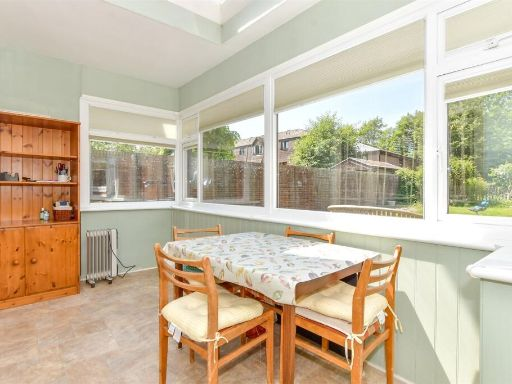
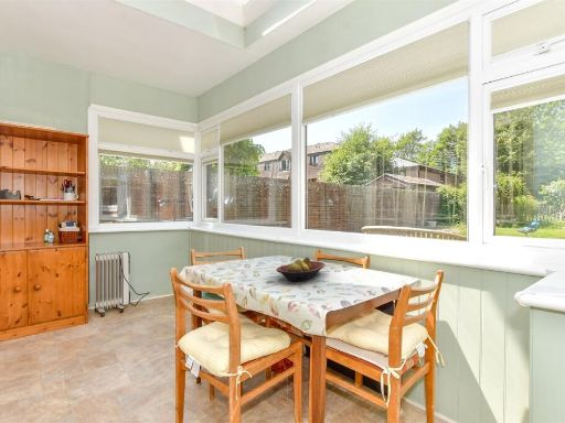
+ fruit bowl [275,256,327,282]
